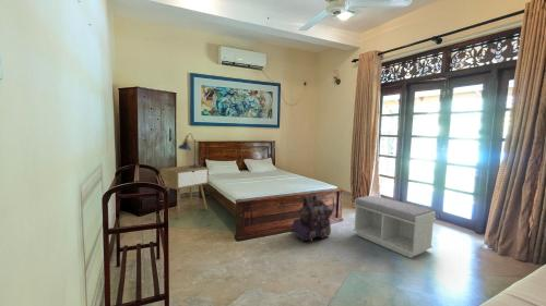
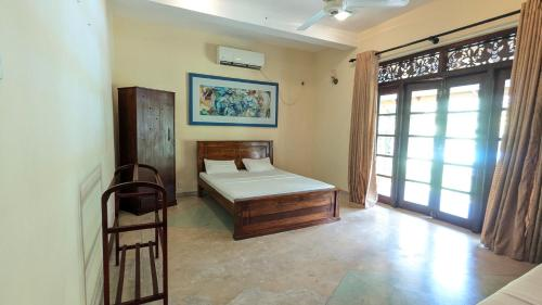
- lamp [177,133,202,168]
- bench [352,195,437,259]
- nightstand [159,164,210,220]
- backpack [289,193,333,243]
